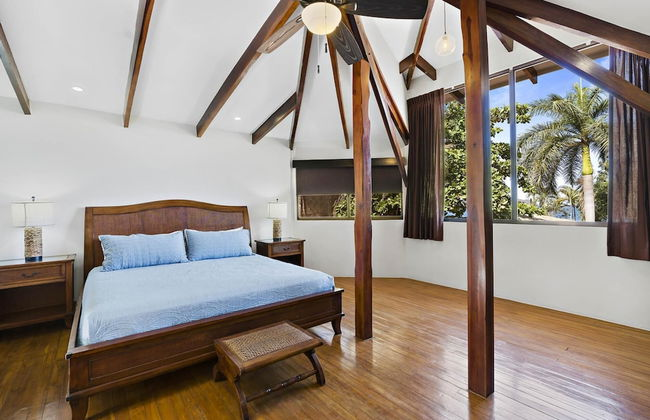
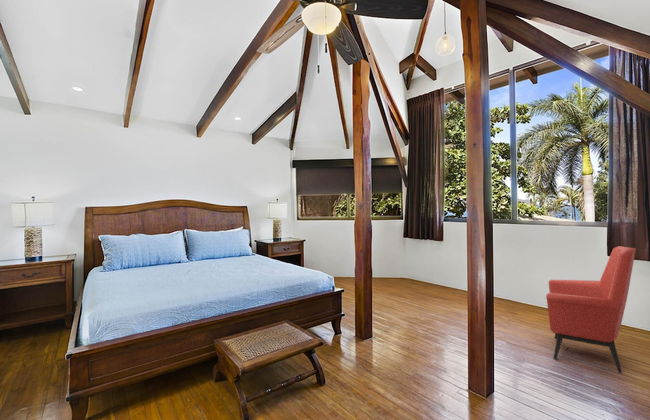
+ armchair [545,245,637,374]
